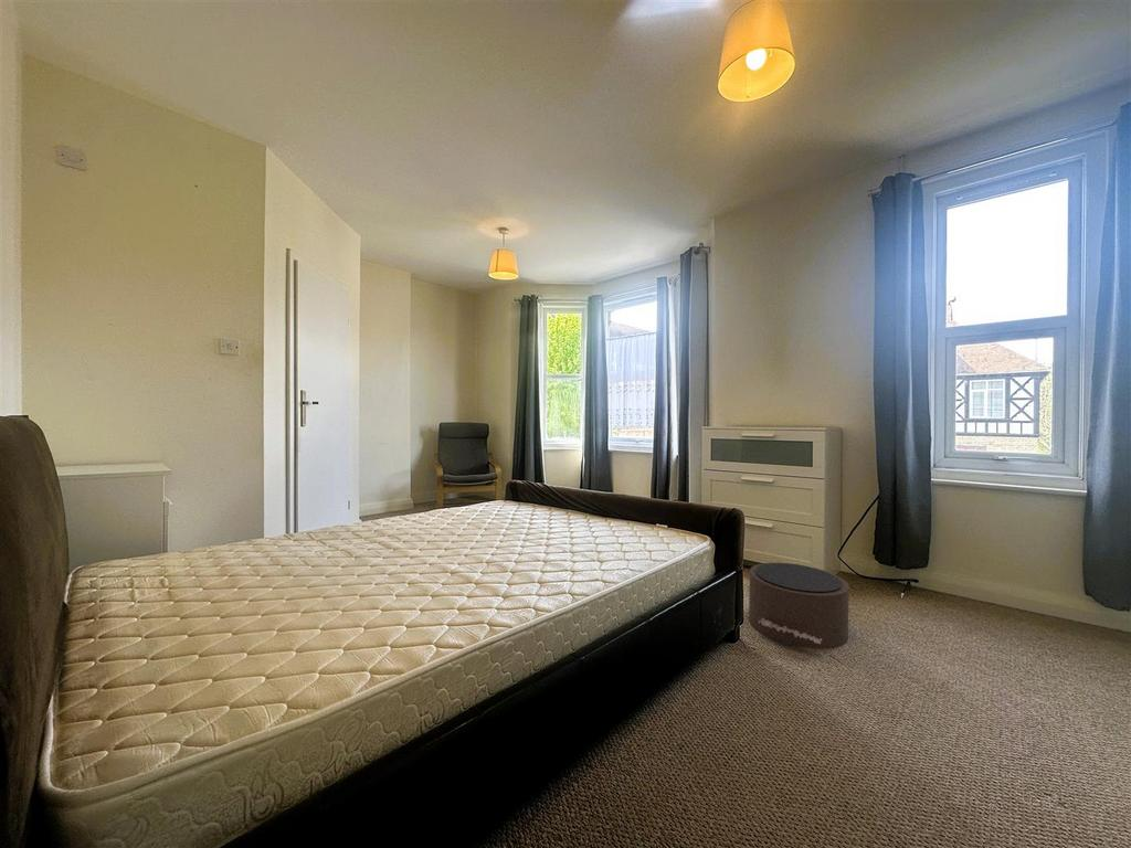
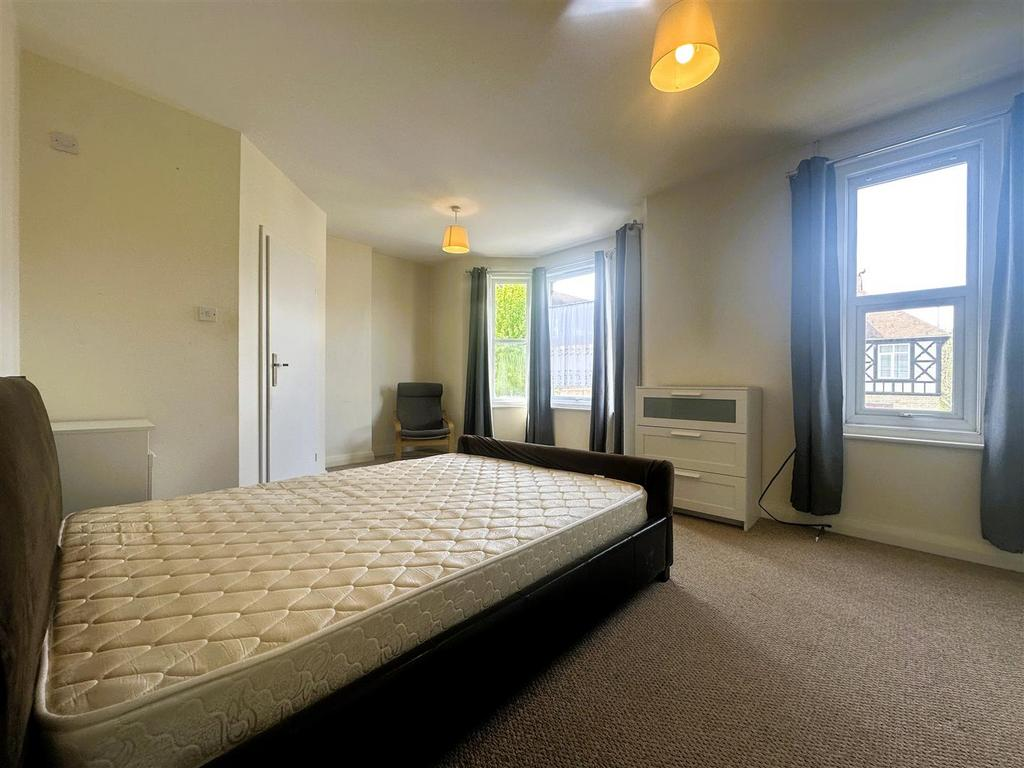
- pouf [748,562,854,650]
